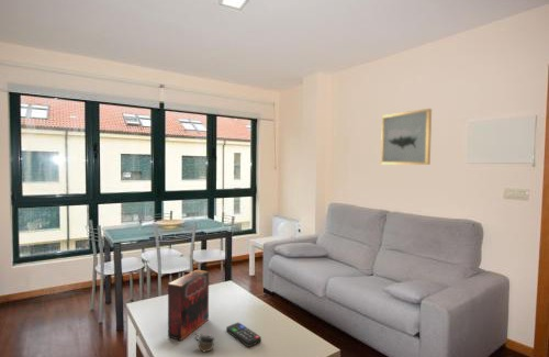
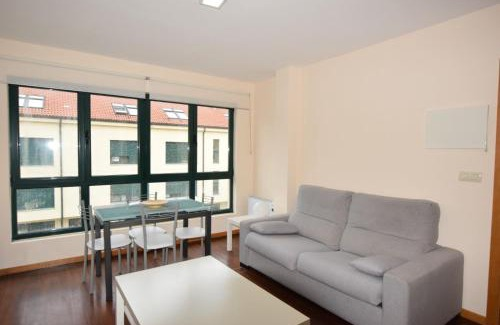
- wall art [380,108,433,166]
- cup [193,332,216,353]
- remote control [225,322,262,348]
- board game [167,269,210,342]
